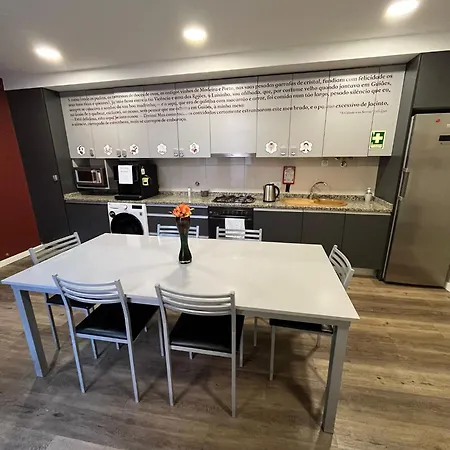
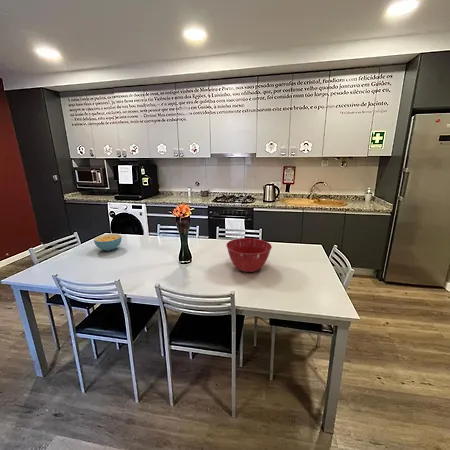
+ mixing bowl [225,237,273,273]
+ cereal bowl [93,233,123,252]
